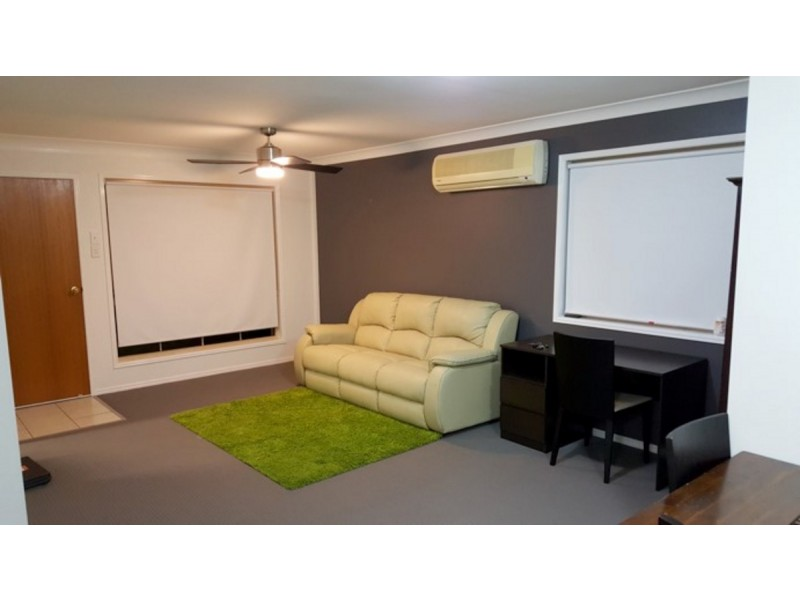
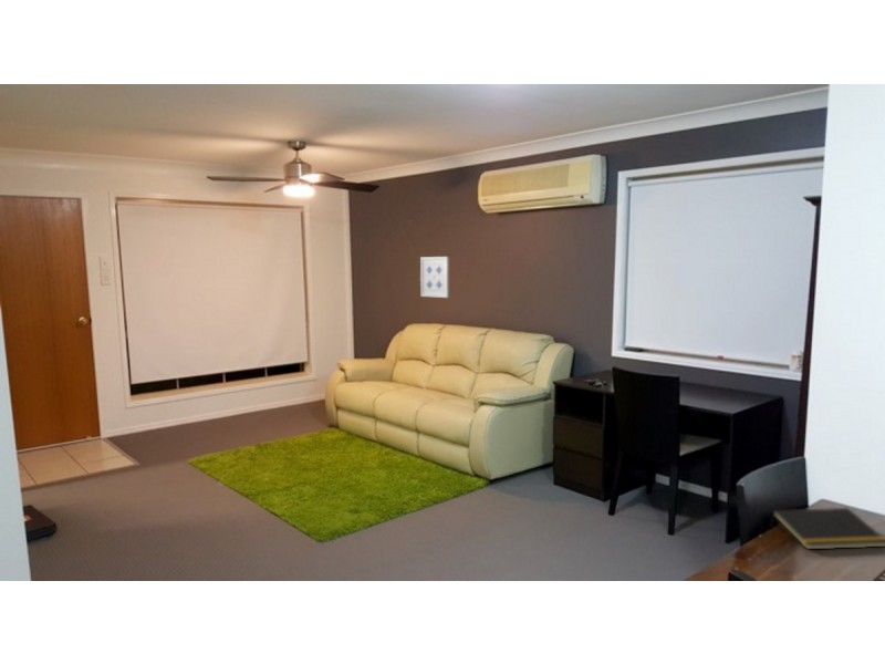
+ notepad [769,507,885,550]
+ wall art [419,256,450,299]
